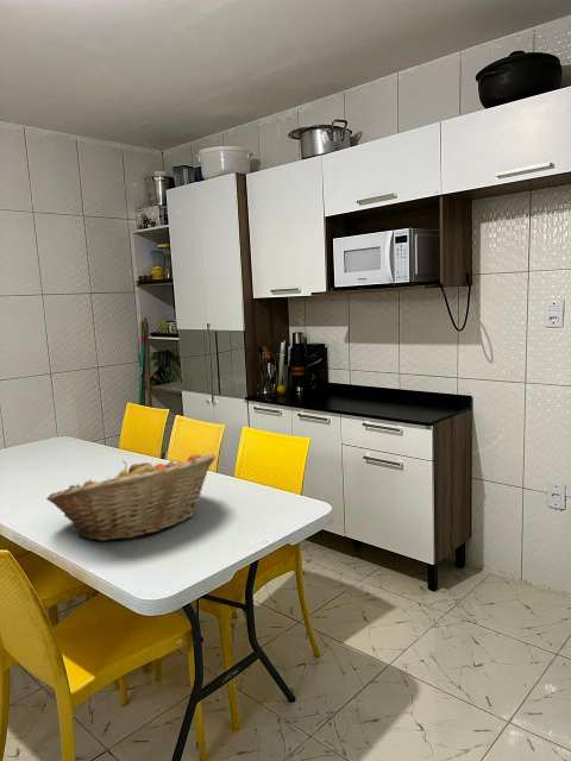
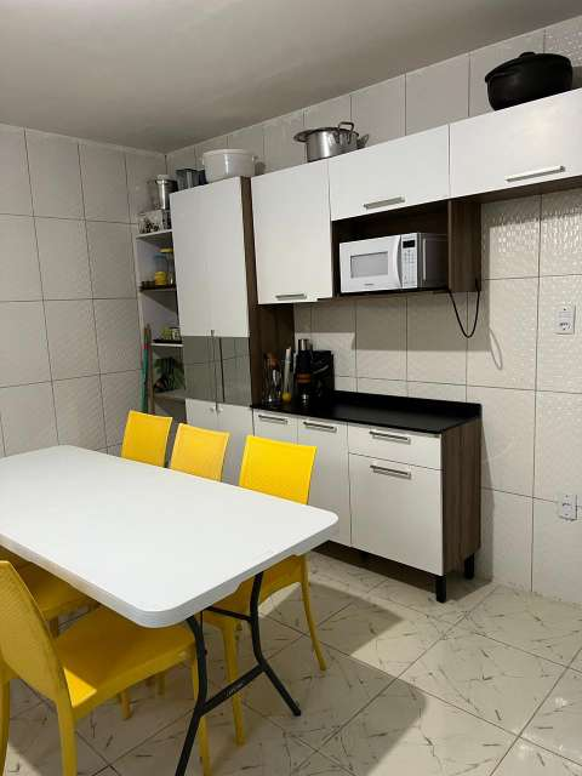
- fruit basket [45,453,217,542]
